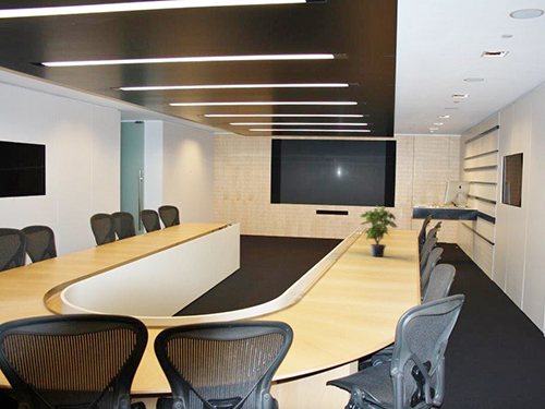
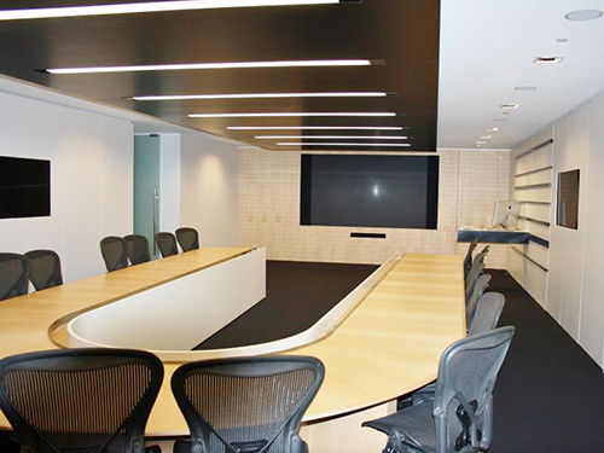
- potted plant [359,204,398,257]
